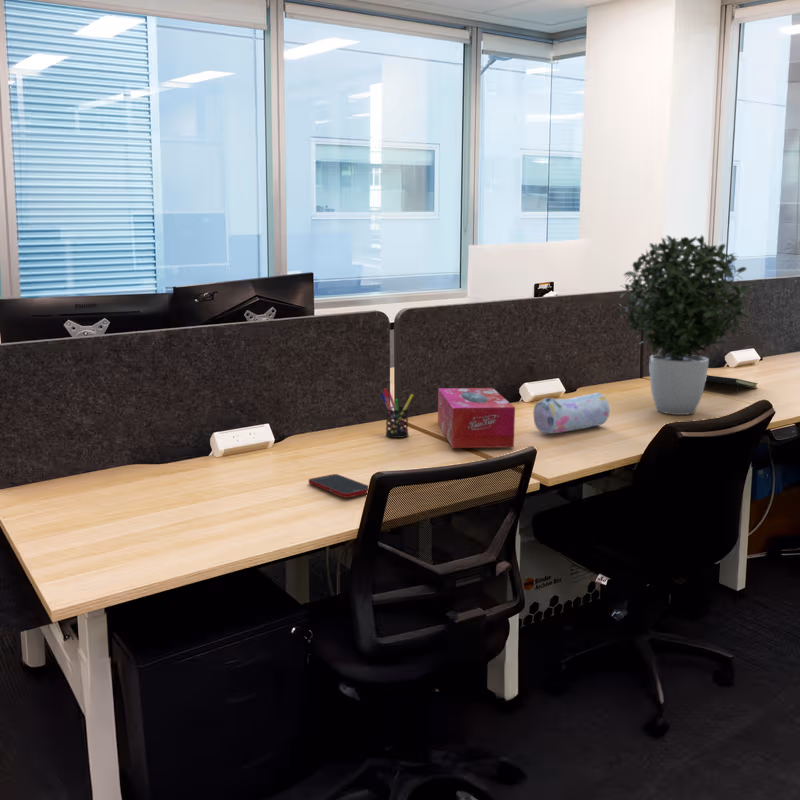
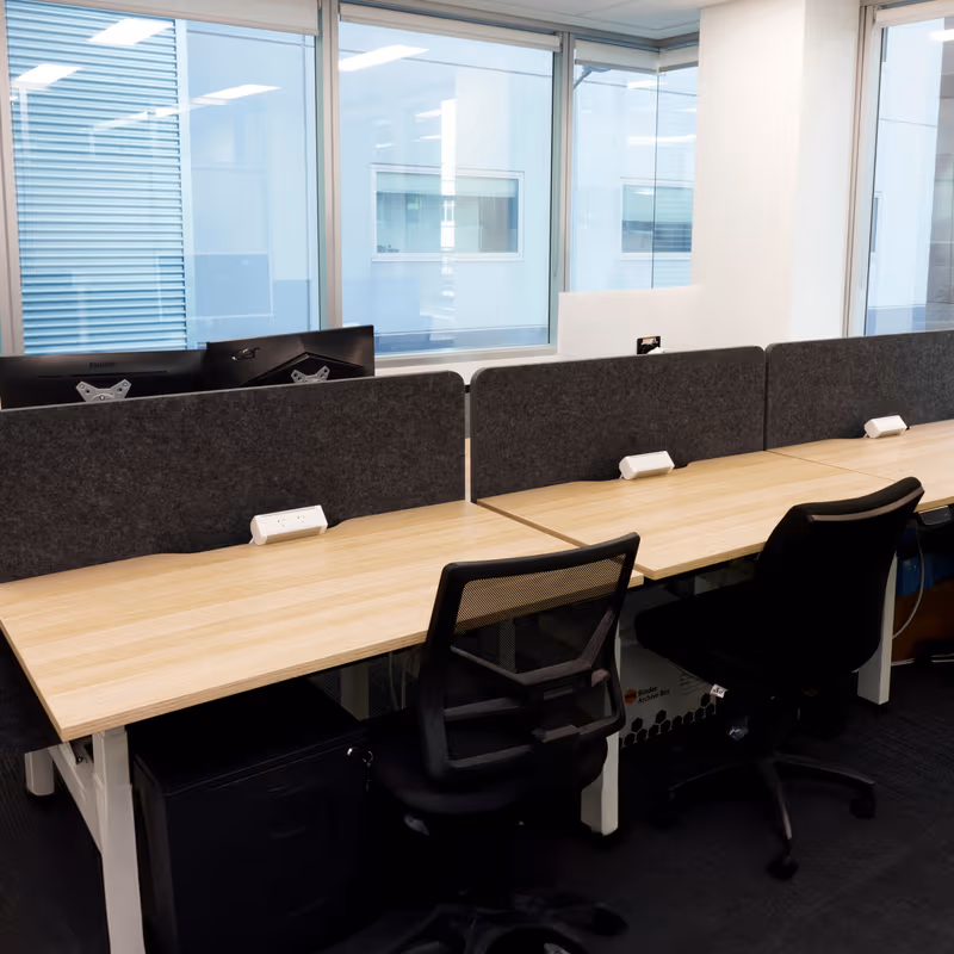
- tissue box [437,387,516,449]
- pen holder [380,388,414,439]
- notepad [706,374,759,395]
- pencil case [532,392,611,434]
- potted plant [615,234,752,416]
- cell phone [308,473,369,499]
